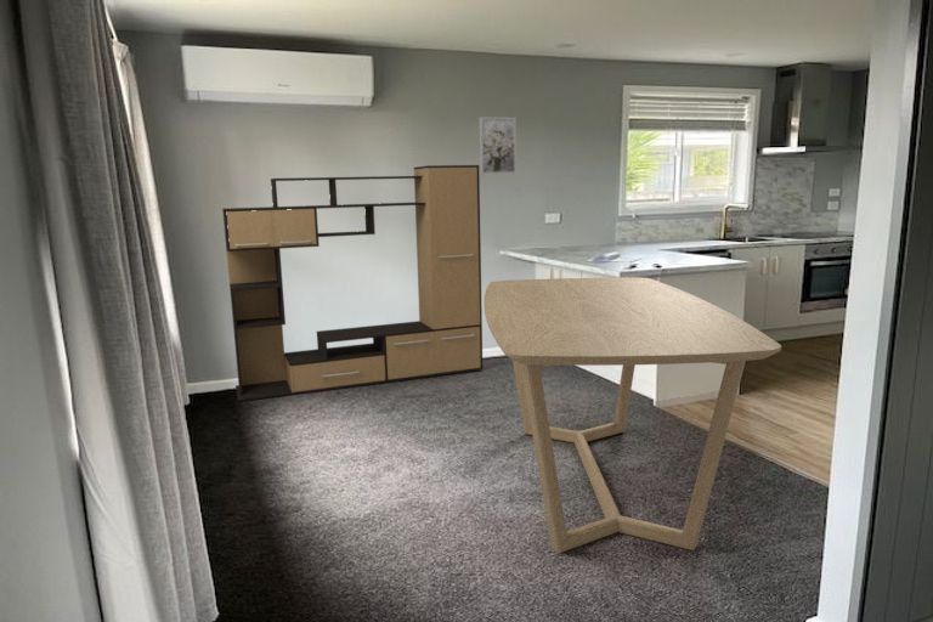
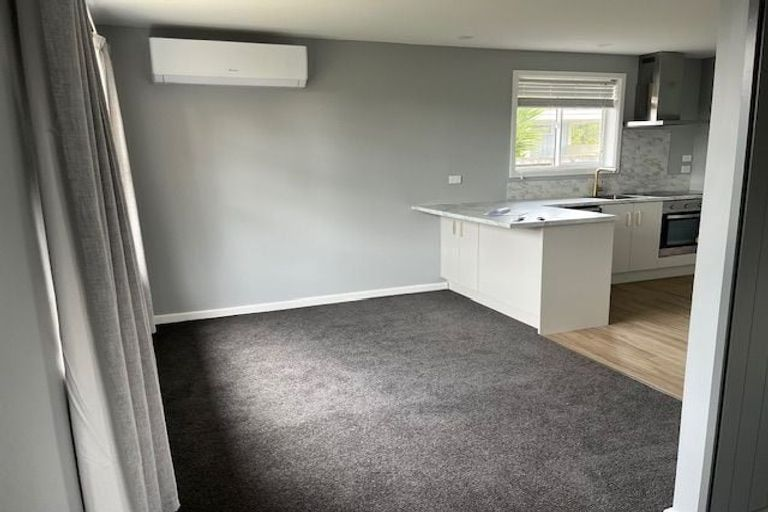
- wall art [479,115,518,175]
- media console [221,164,484,402]
- dining table [482,277,782,555]
